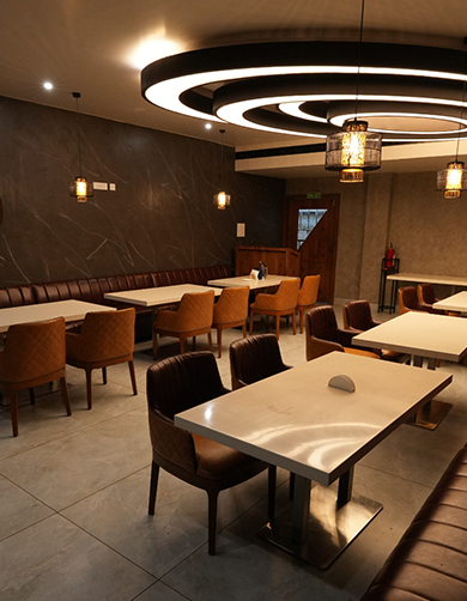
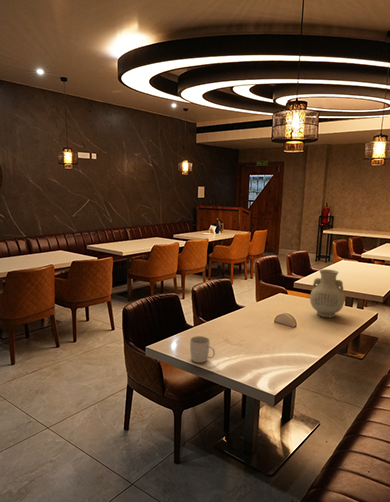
+ vase [309,268,345,318]
+ mug [189,335,216,364]
